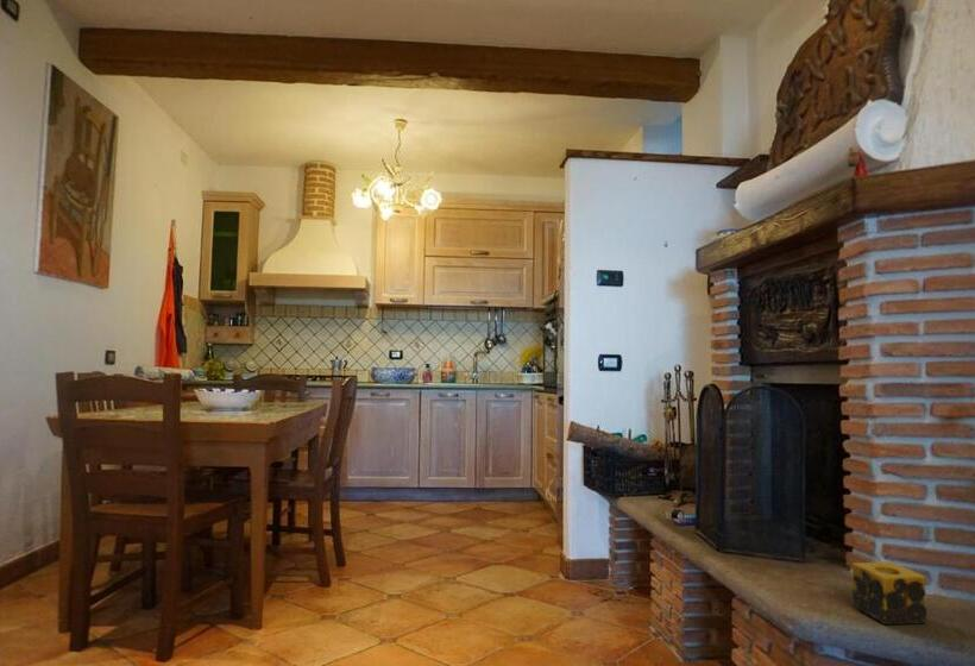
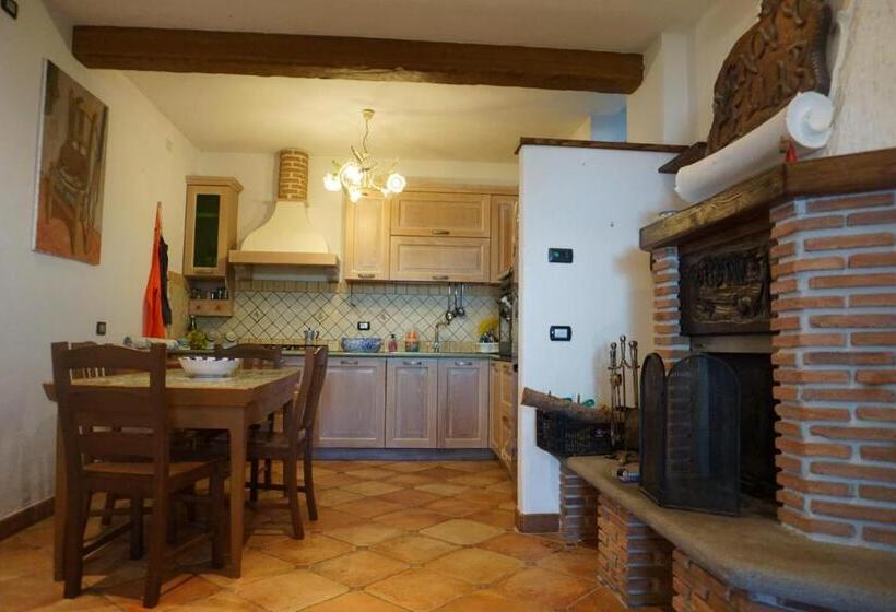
- candle [851,560,929,626]
